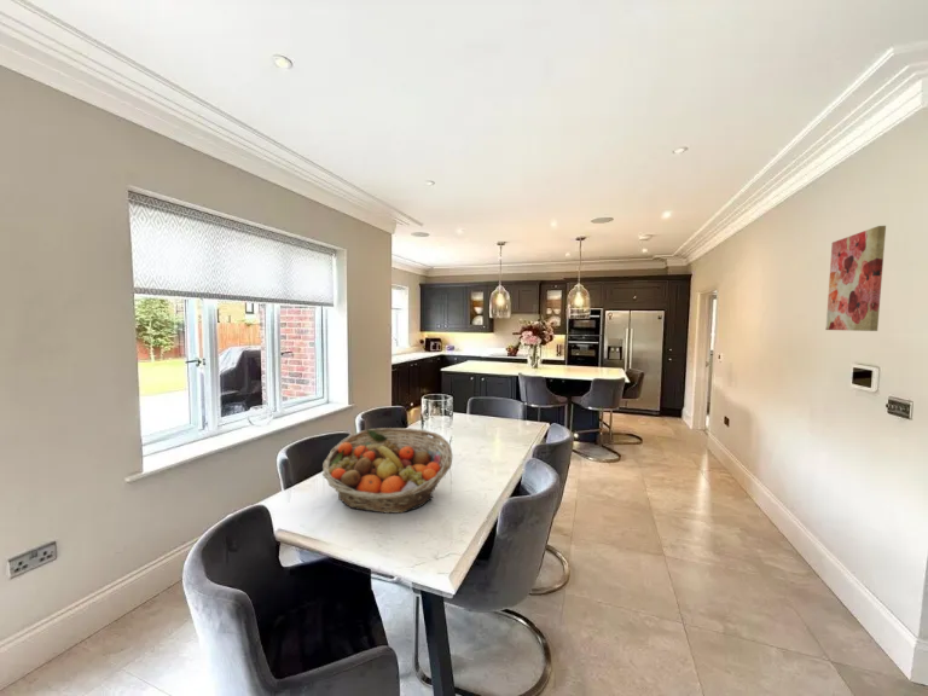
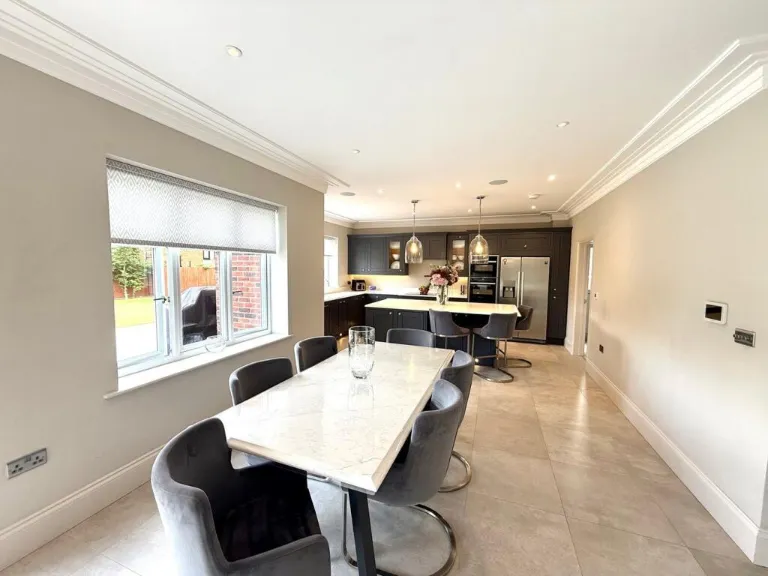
- wall art [825,225,887,332]
- fruit basket [321,427,453,515]
